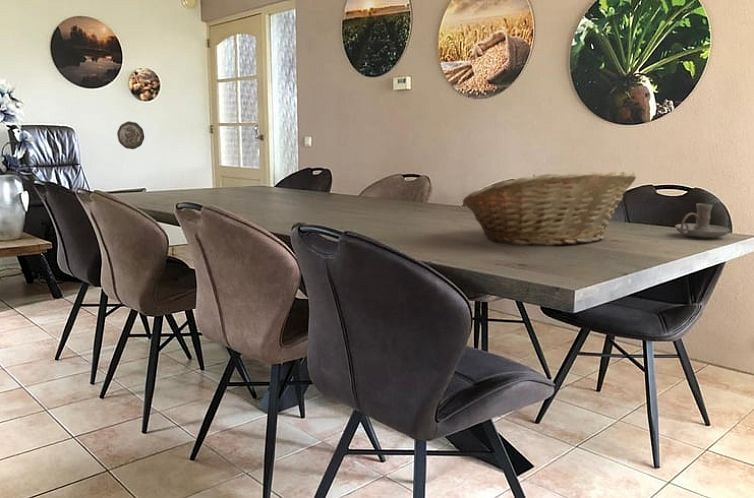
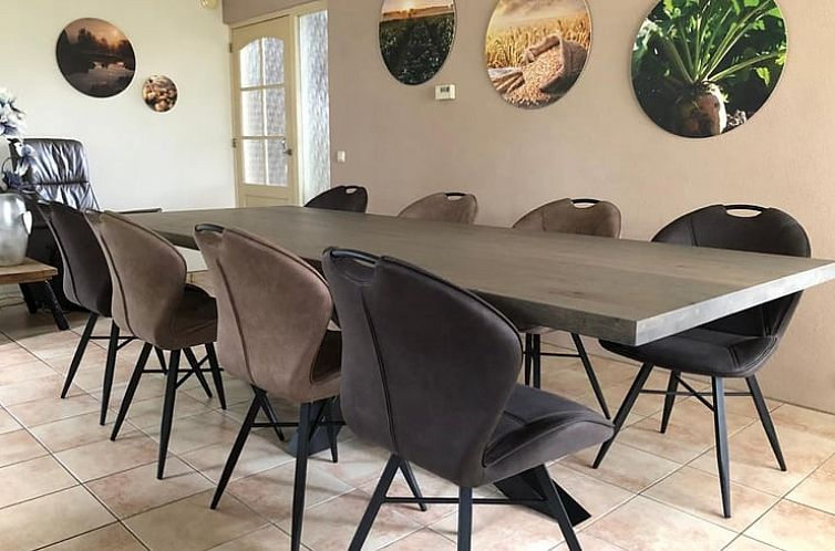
- candle holder [674,203,731,239]
- fruit basket [462,170,637,247]
- decorative plate [116,120,145,150]
